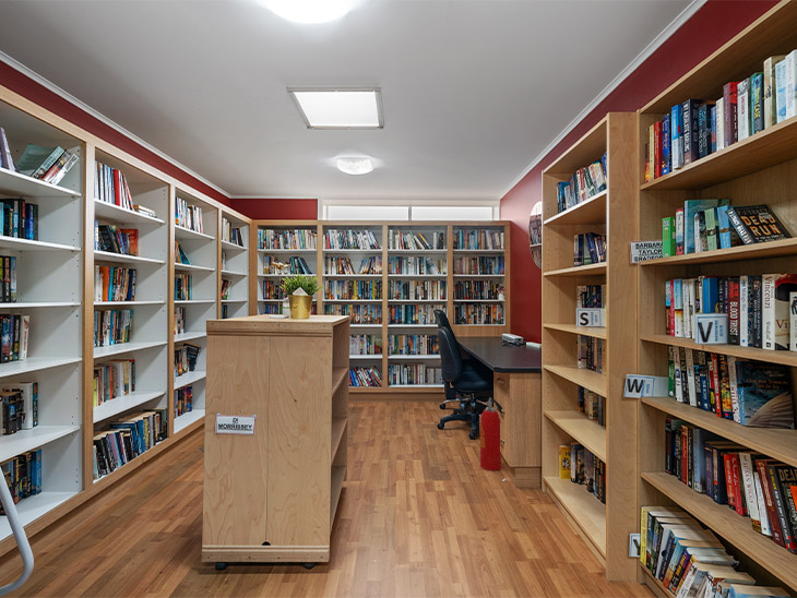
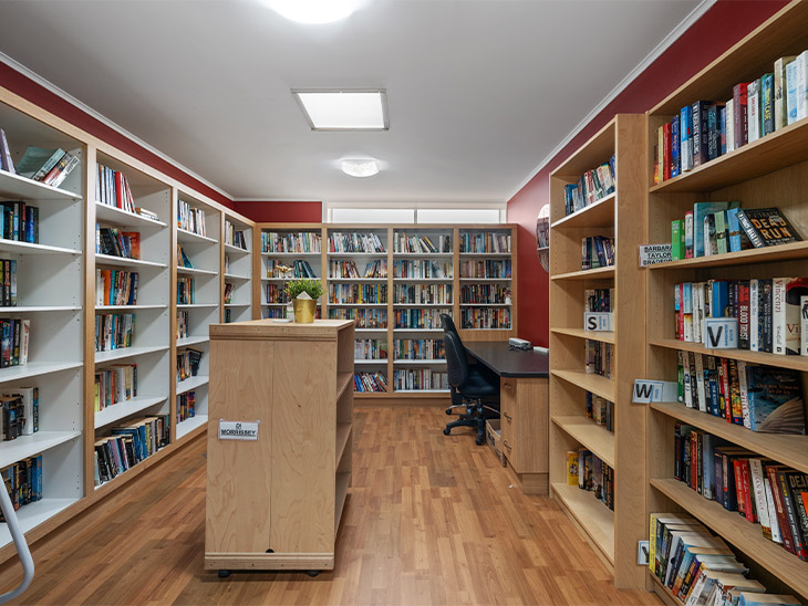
- fire extinguisher [479,397,503,471]
